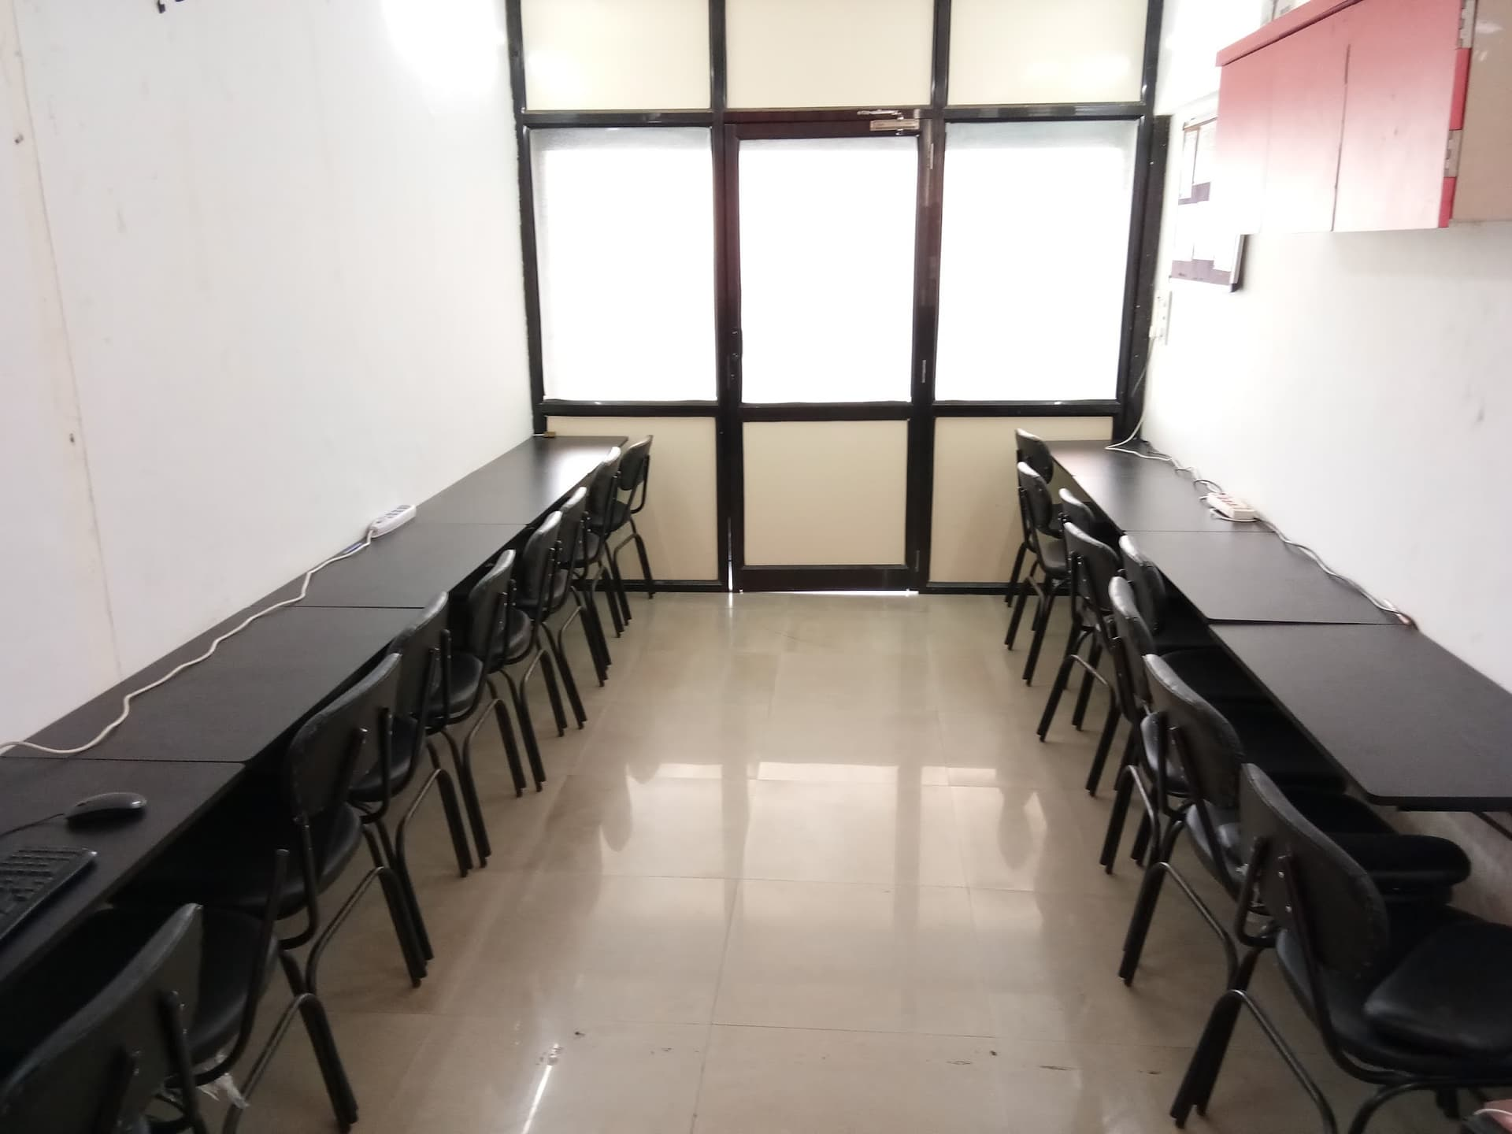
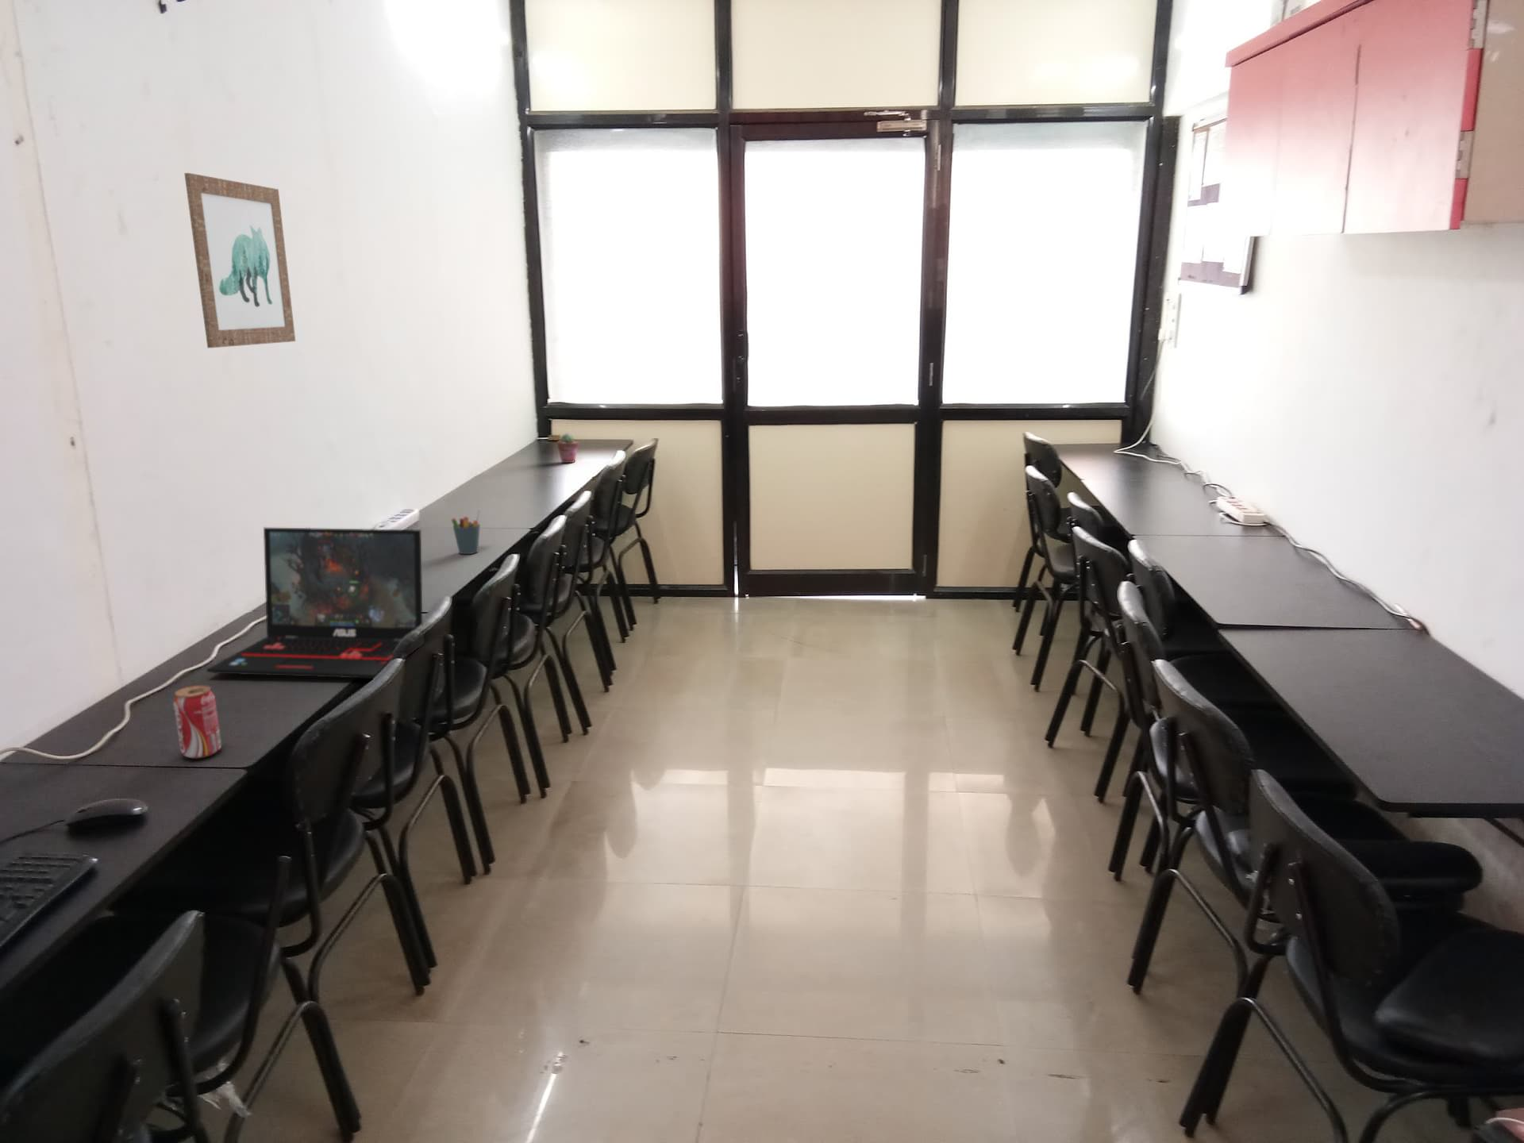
+ beverage can [173,684,222,760]
+ laptop [205,527,424,680]
+ pen holder [450,509,481,555]
+ potted succulent [557,432,580,463]
+ wall art [184,172,296,348]
